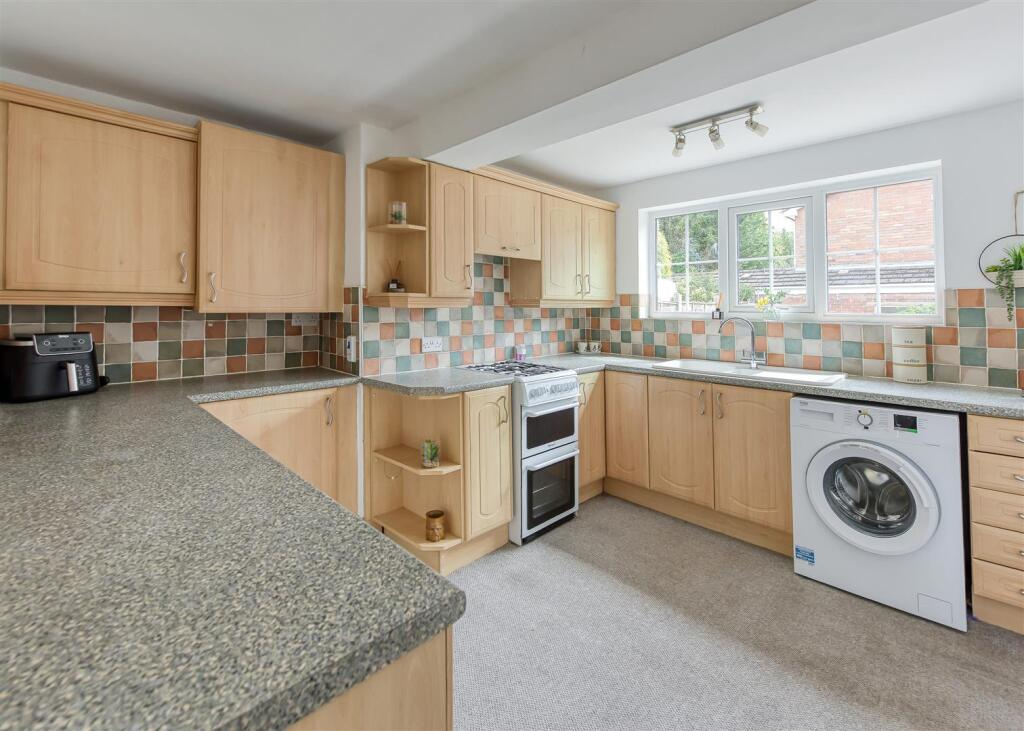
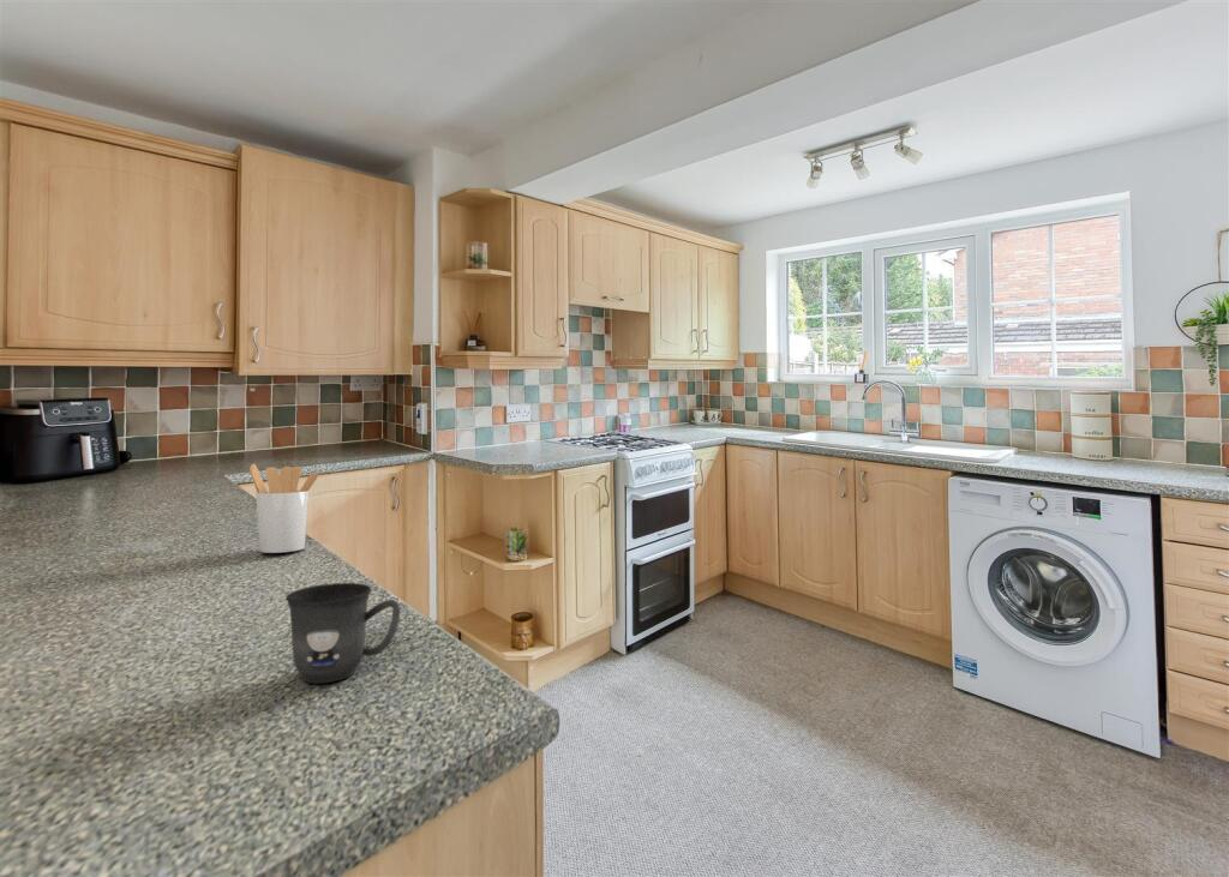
+ mug [284,582,402,685]
+ utensil holder [248,463,319,554]
